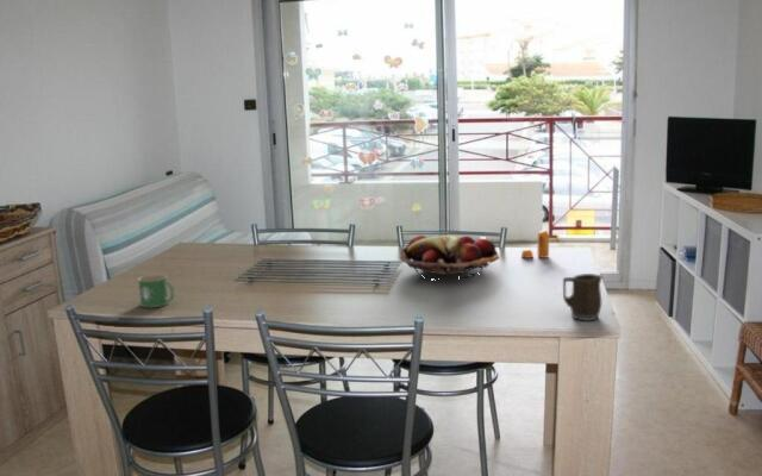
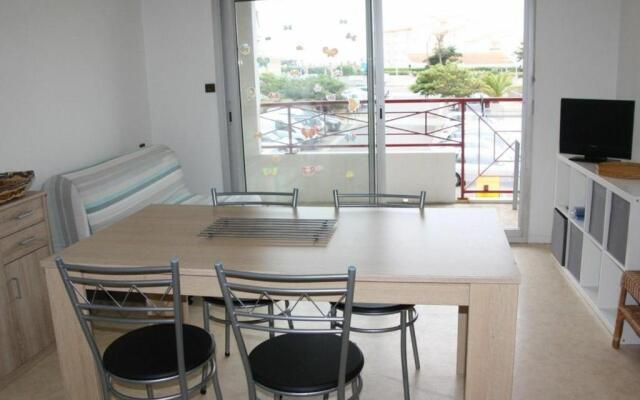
- pepper shaker [520,230,550,259]
- mug [137,274,175,308]
- mug [562,273,604,321]
- fruit basket [399,234,500,281]
